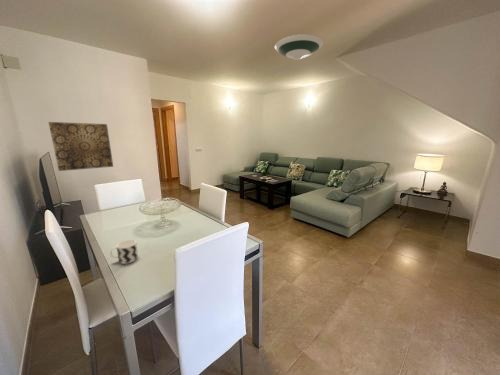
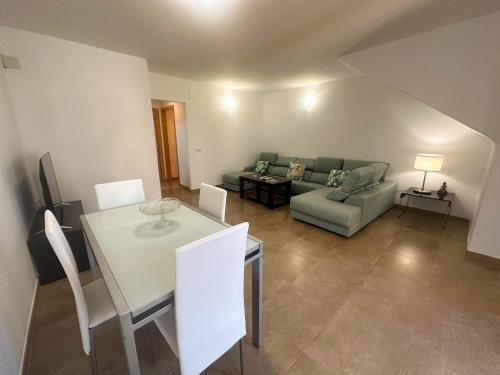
- cup [109,239,139,265]
- wall art [47,121,114,172]
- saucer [274,33,324,61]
